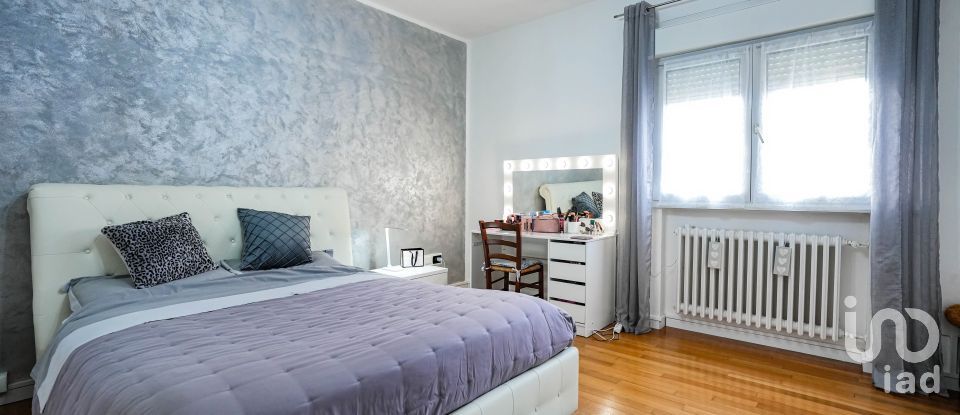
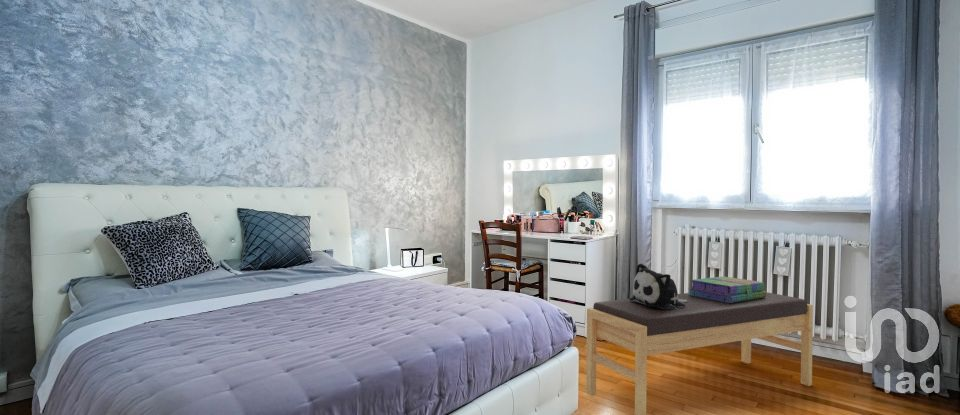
+ stack of books [688,275,767,303]
+ plush toy [629,263,687,309]
+ bench [585,291,814,415]
